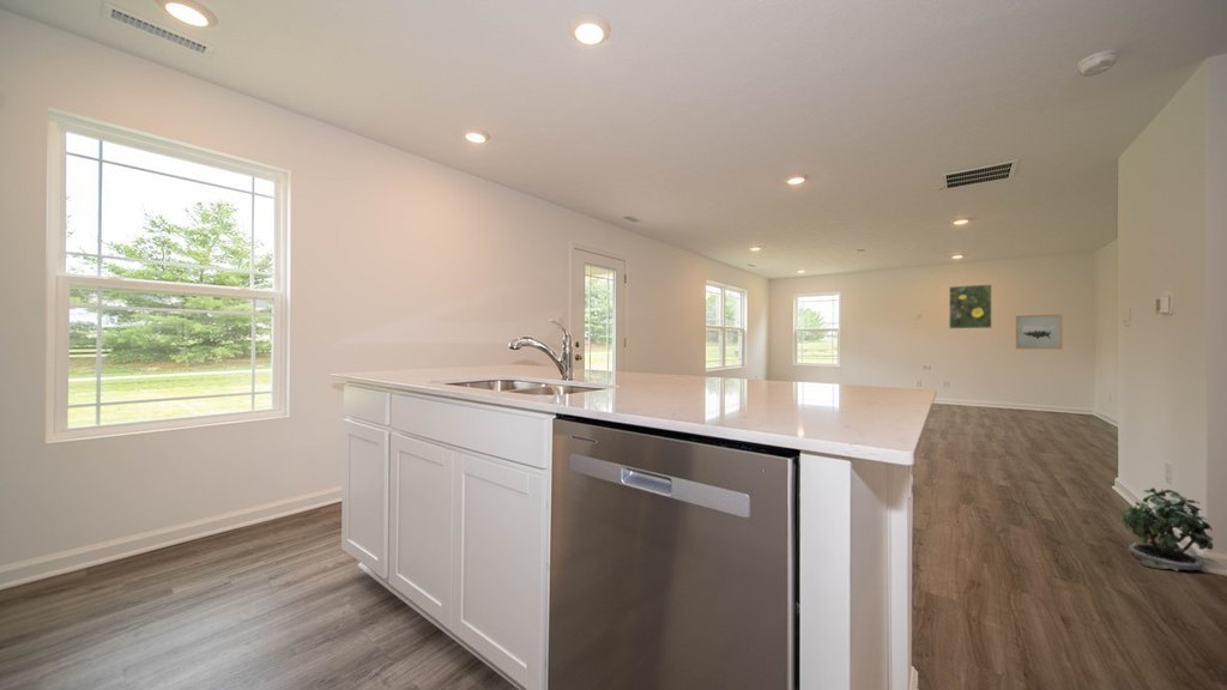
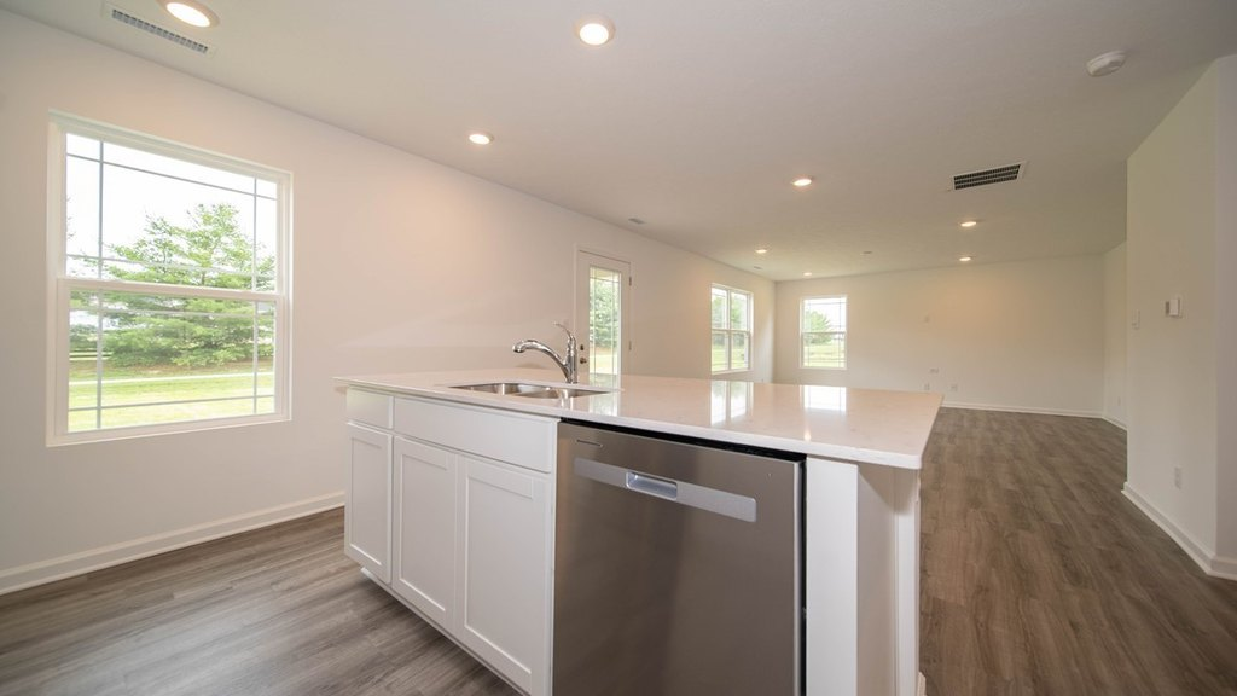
- wall art [1015,313,1064,351]
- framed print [948,283,993,329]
- potted plant [1119,486,1215,575]
